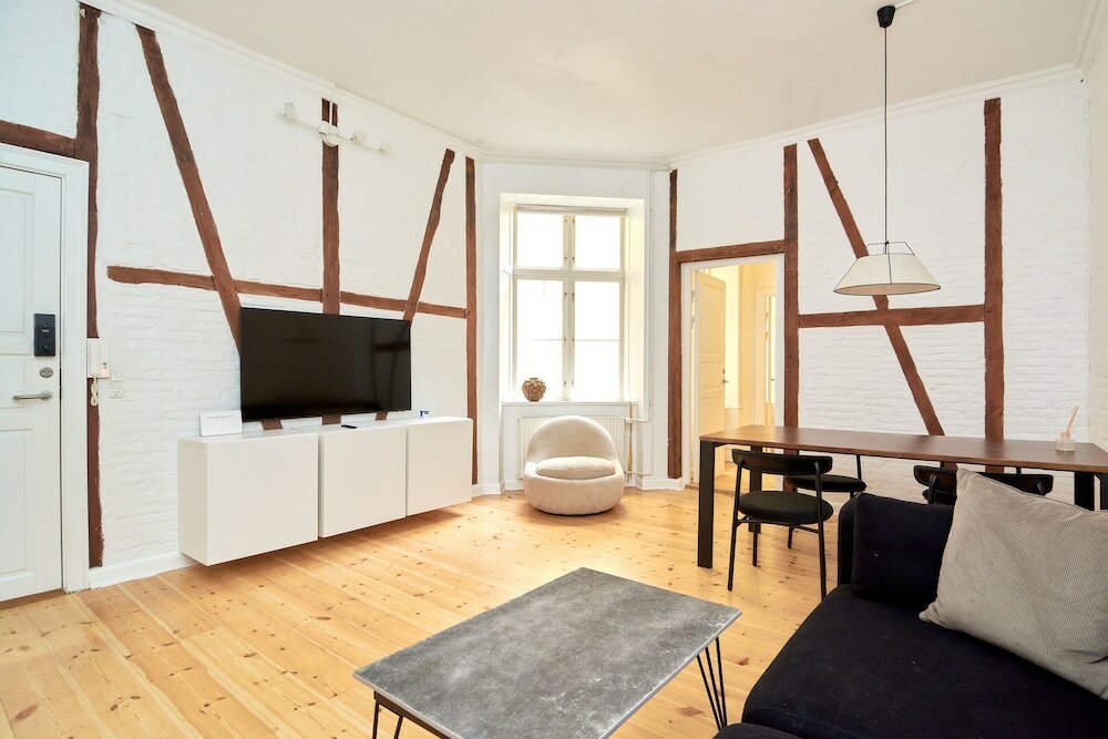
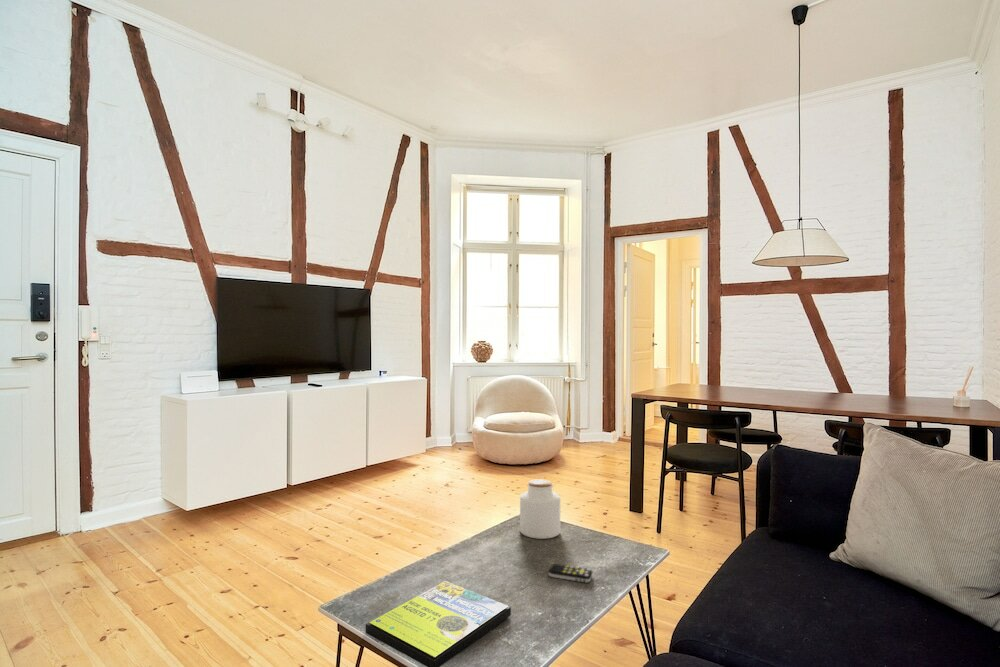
+ jar [519,478,561,540]
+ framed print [365,580,512,667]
+ remote control [548,563,593,584]
